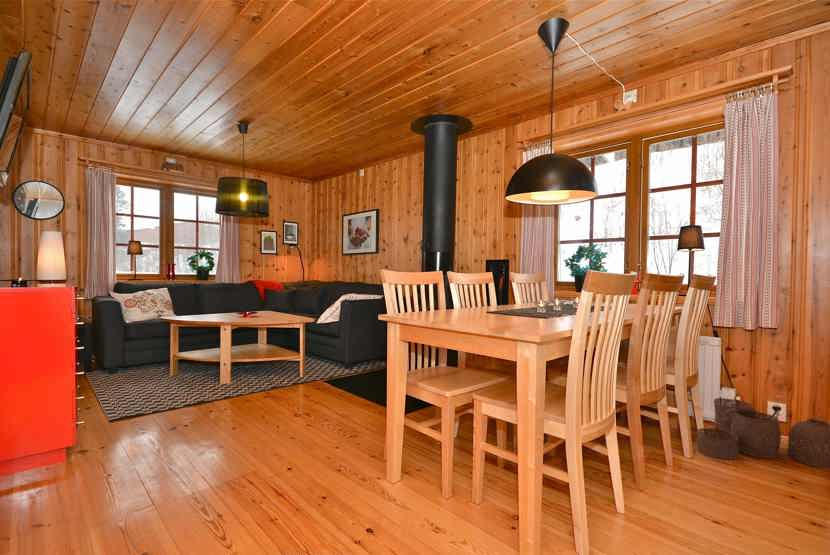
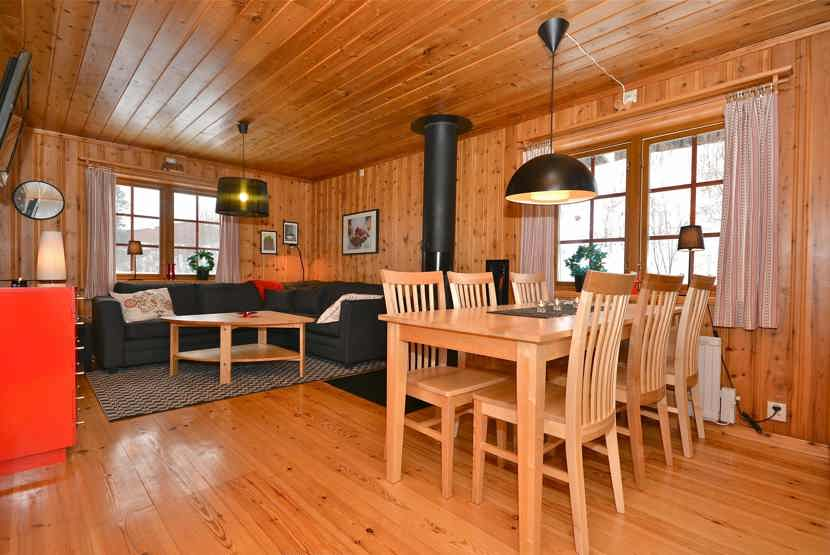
- woven basket [695,394,830,470]
